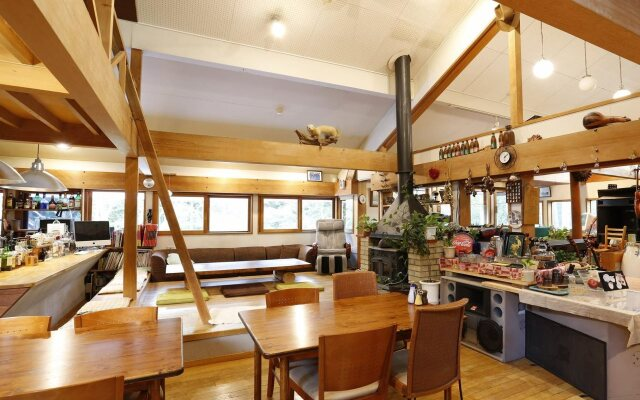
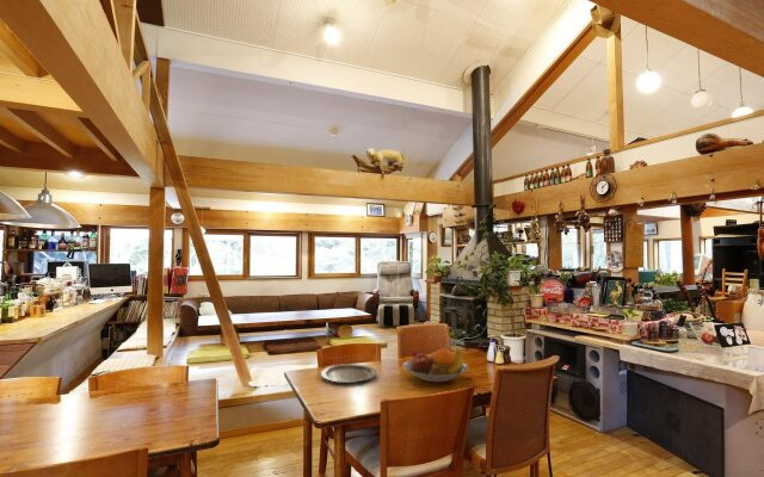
+ plate [320,363,378,384]
+ fruit bowl [401,347,469,383]
